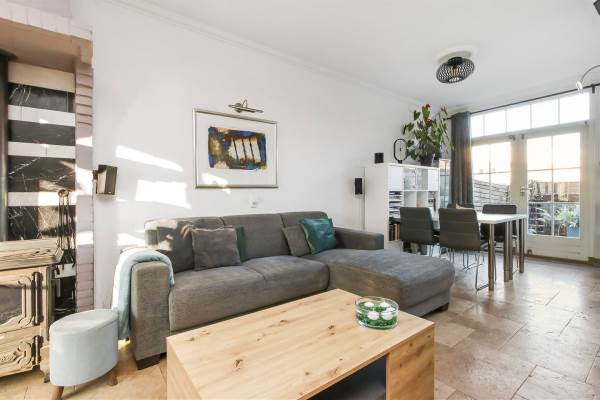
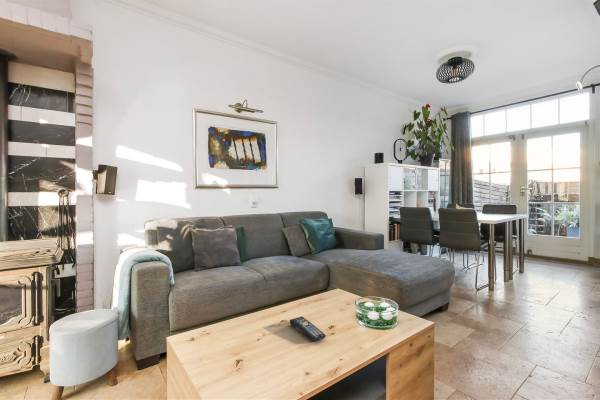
+ remote control [289,316,327,342]
